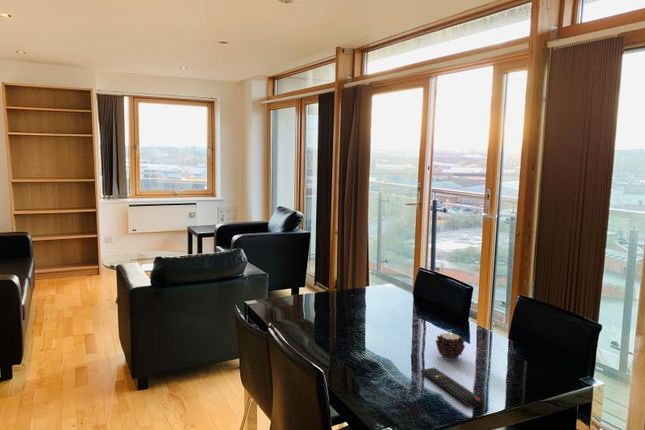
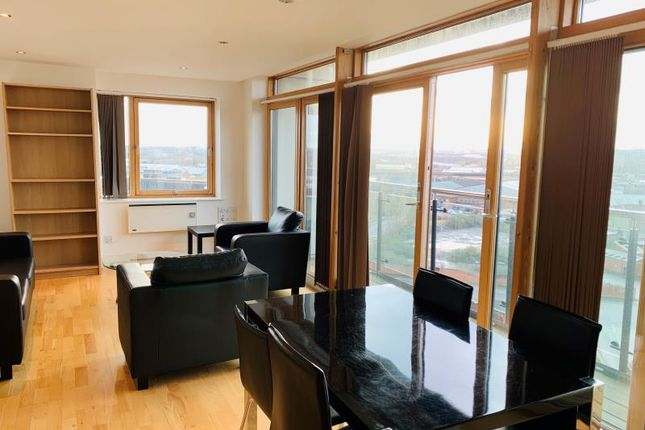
- remote control [420,367,485,409]
- candle [435,332,466,361]
